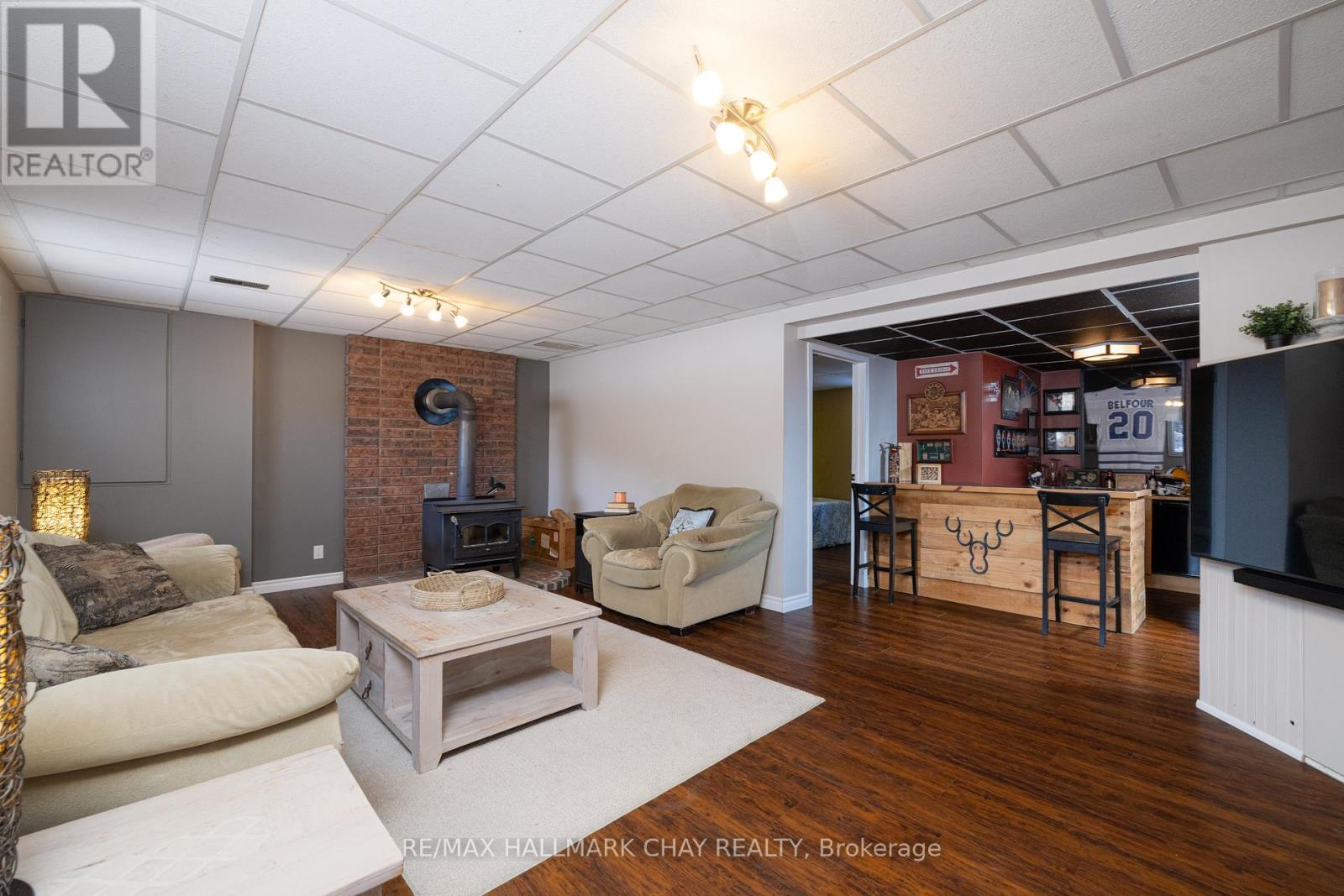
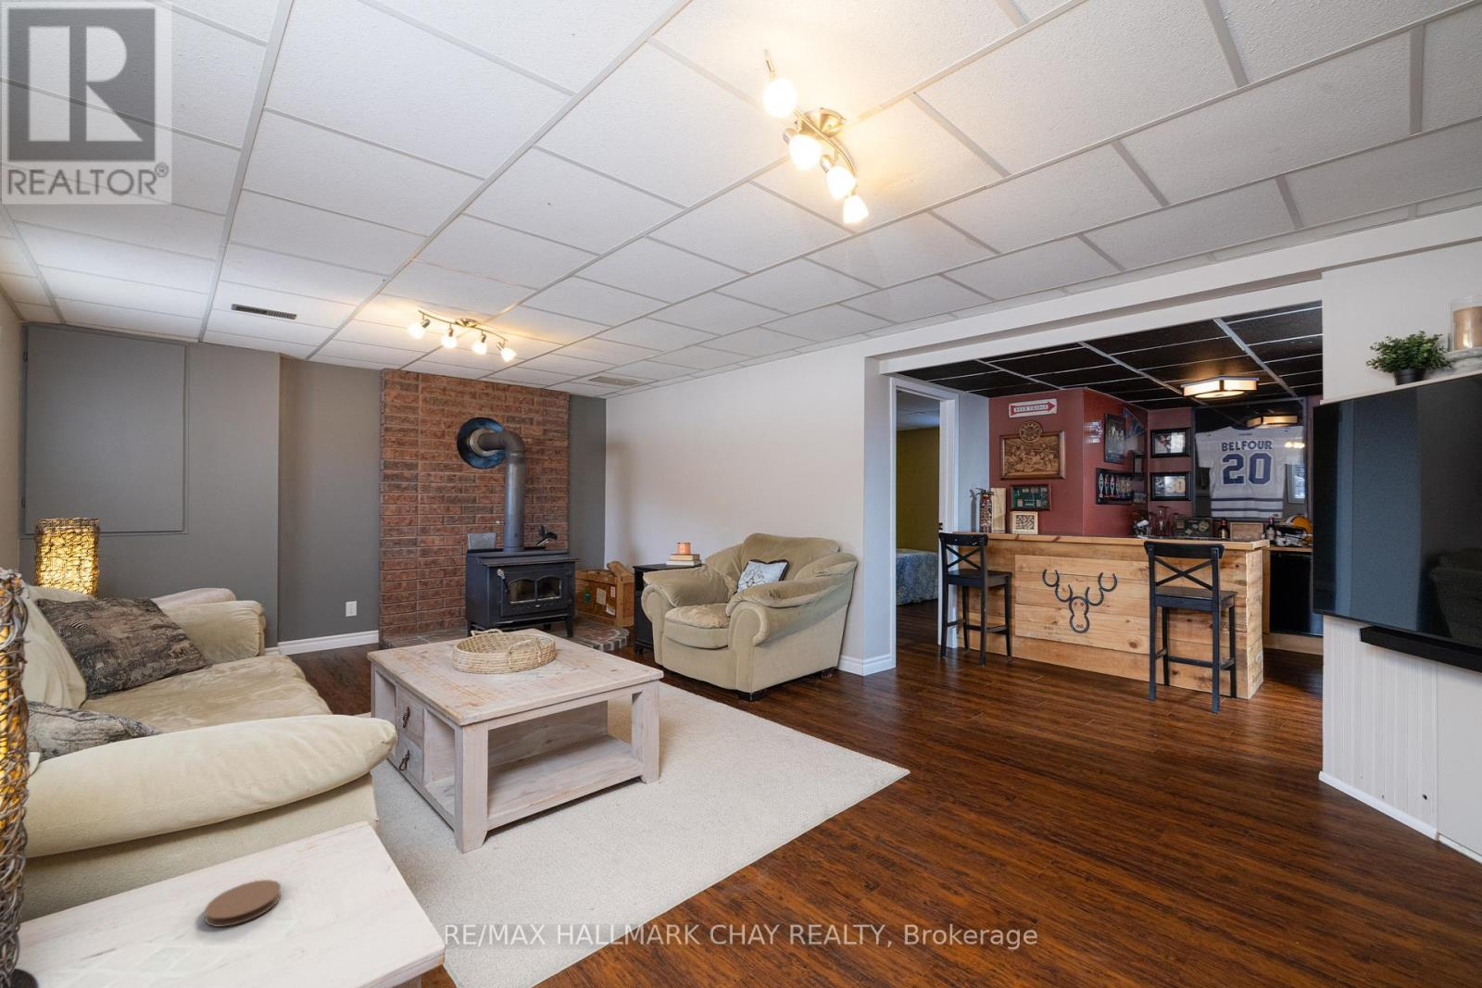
+ coaster [204,879,281,927]
